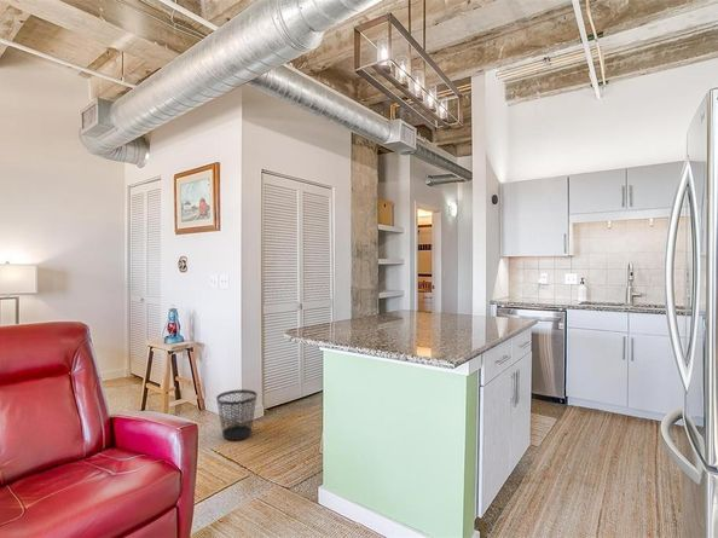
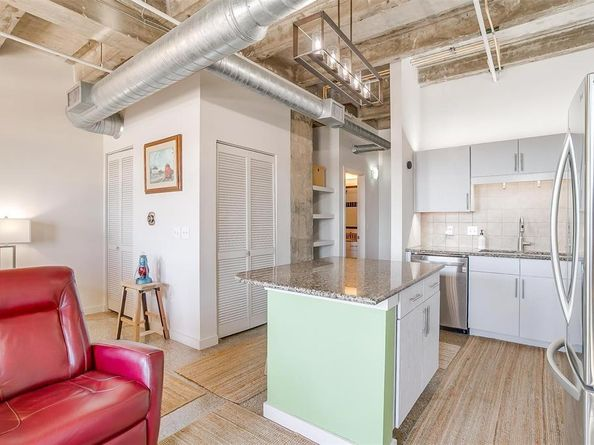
- wastebasket [215,388,259,441]
